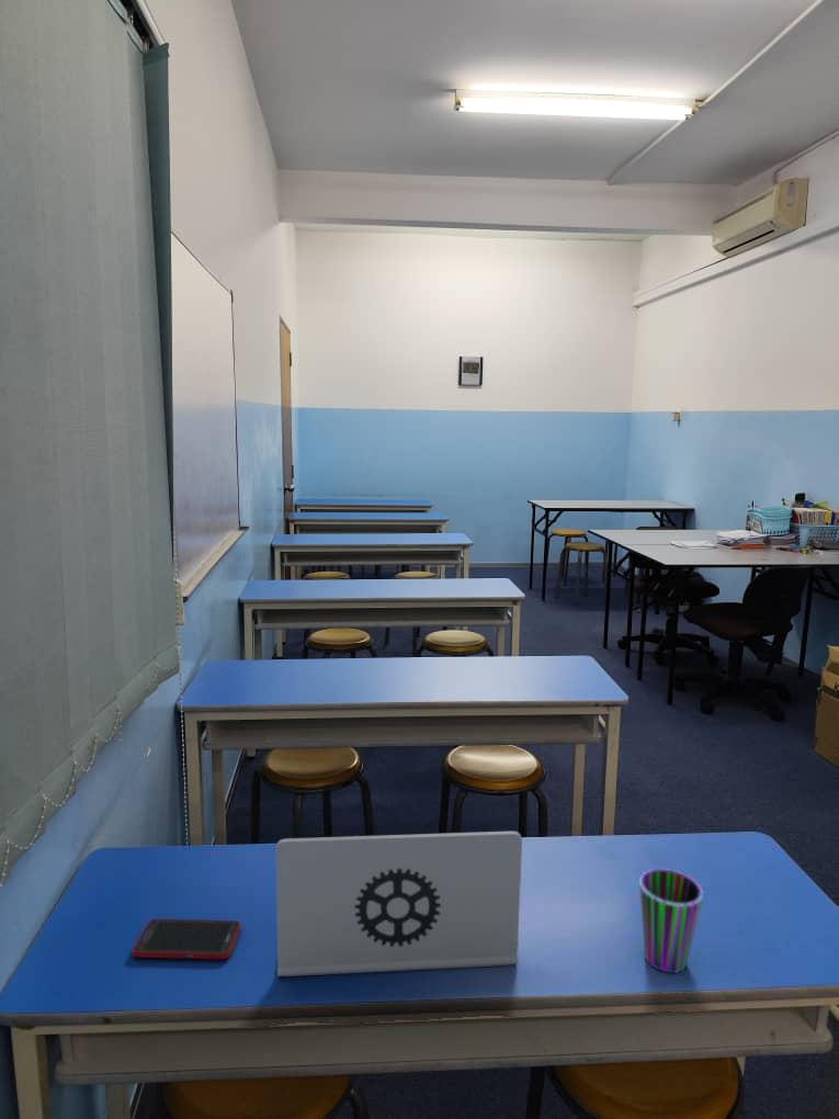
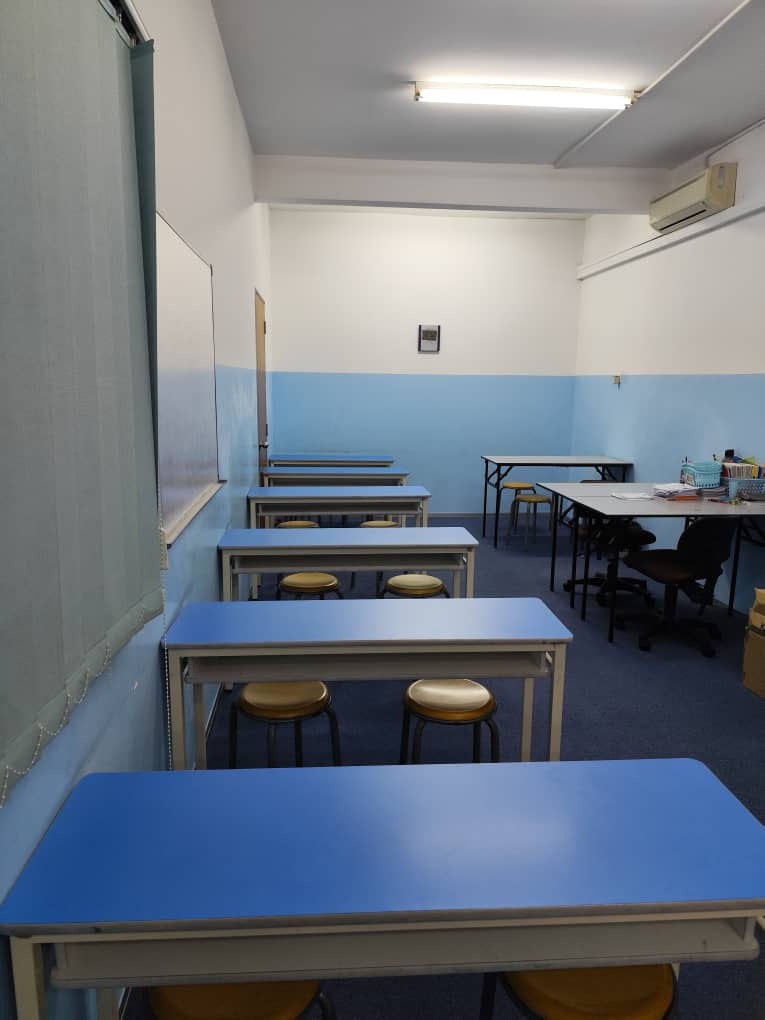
- laptop [274,830,523,977]
- cup [638,868,704,974]
- cell phone [131,918,241,960]
